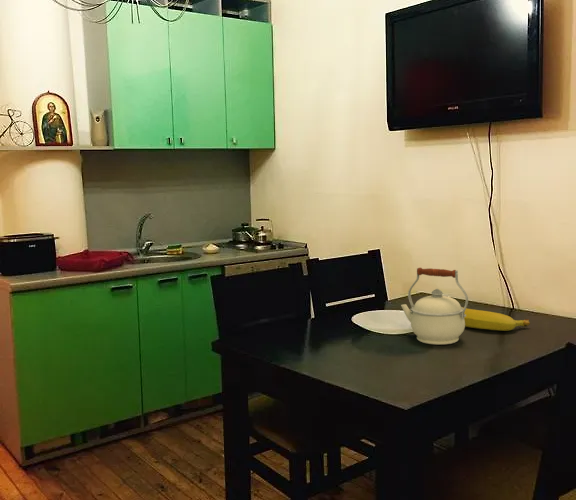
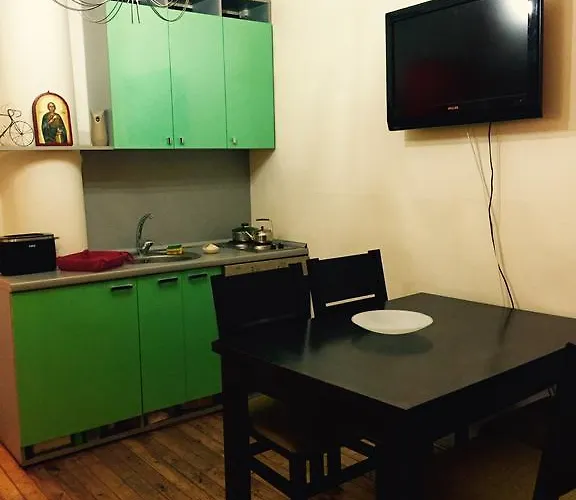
- kettle [400,267,469,346]
- banana [461,306,531,332]
